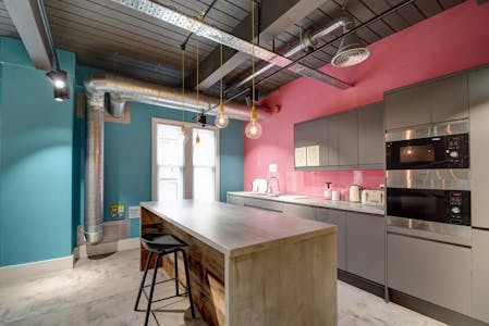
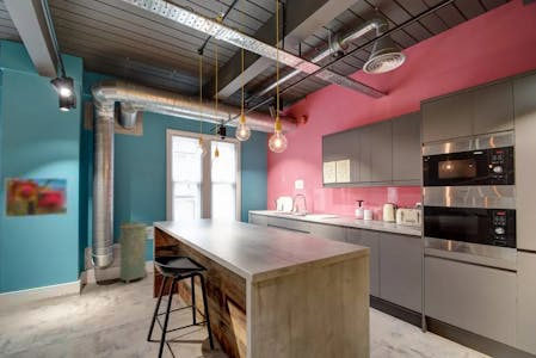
+ trash can [117,220,149,285]
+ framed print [4,177,69,218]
